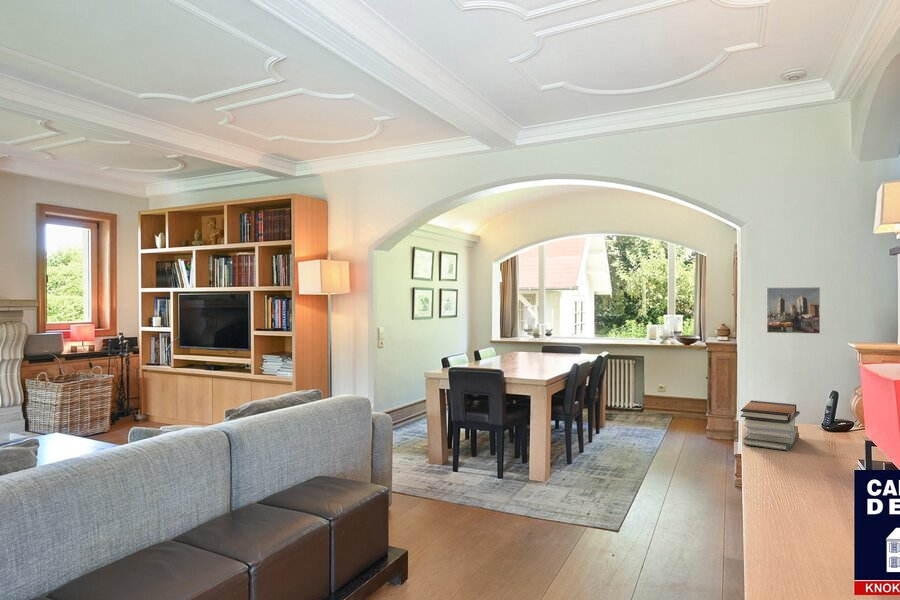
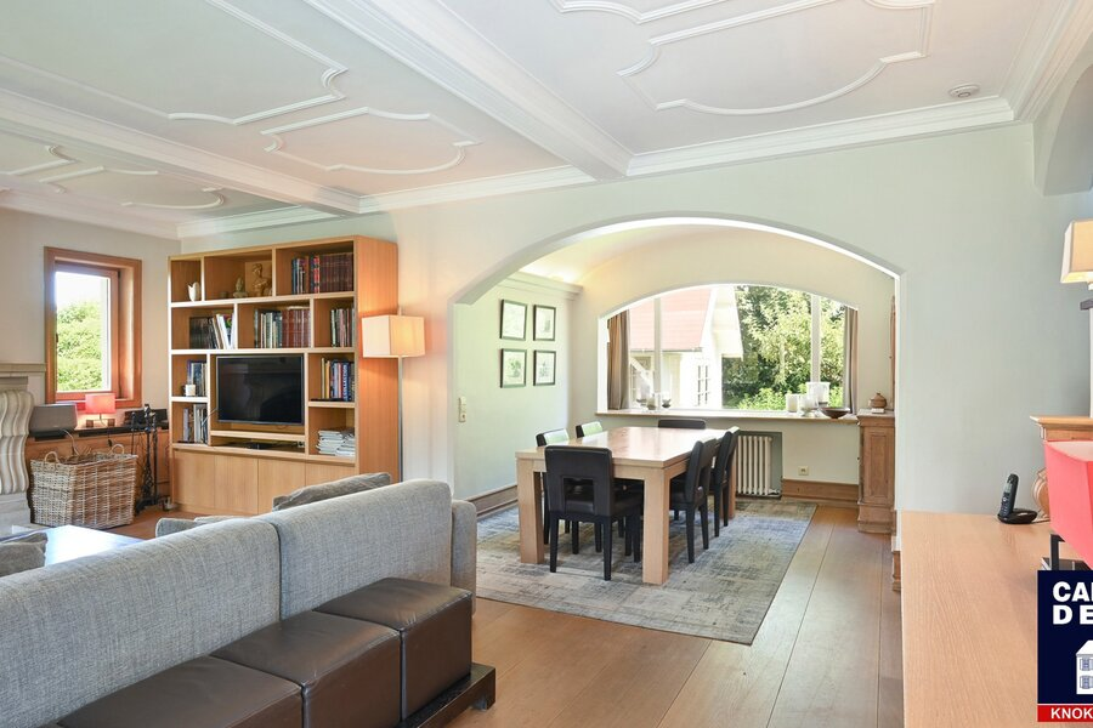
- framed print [765,286,821,335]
- book stack [740,400,801,452]
